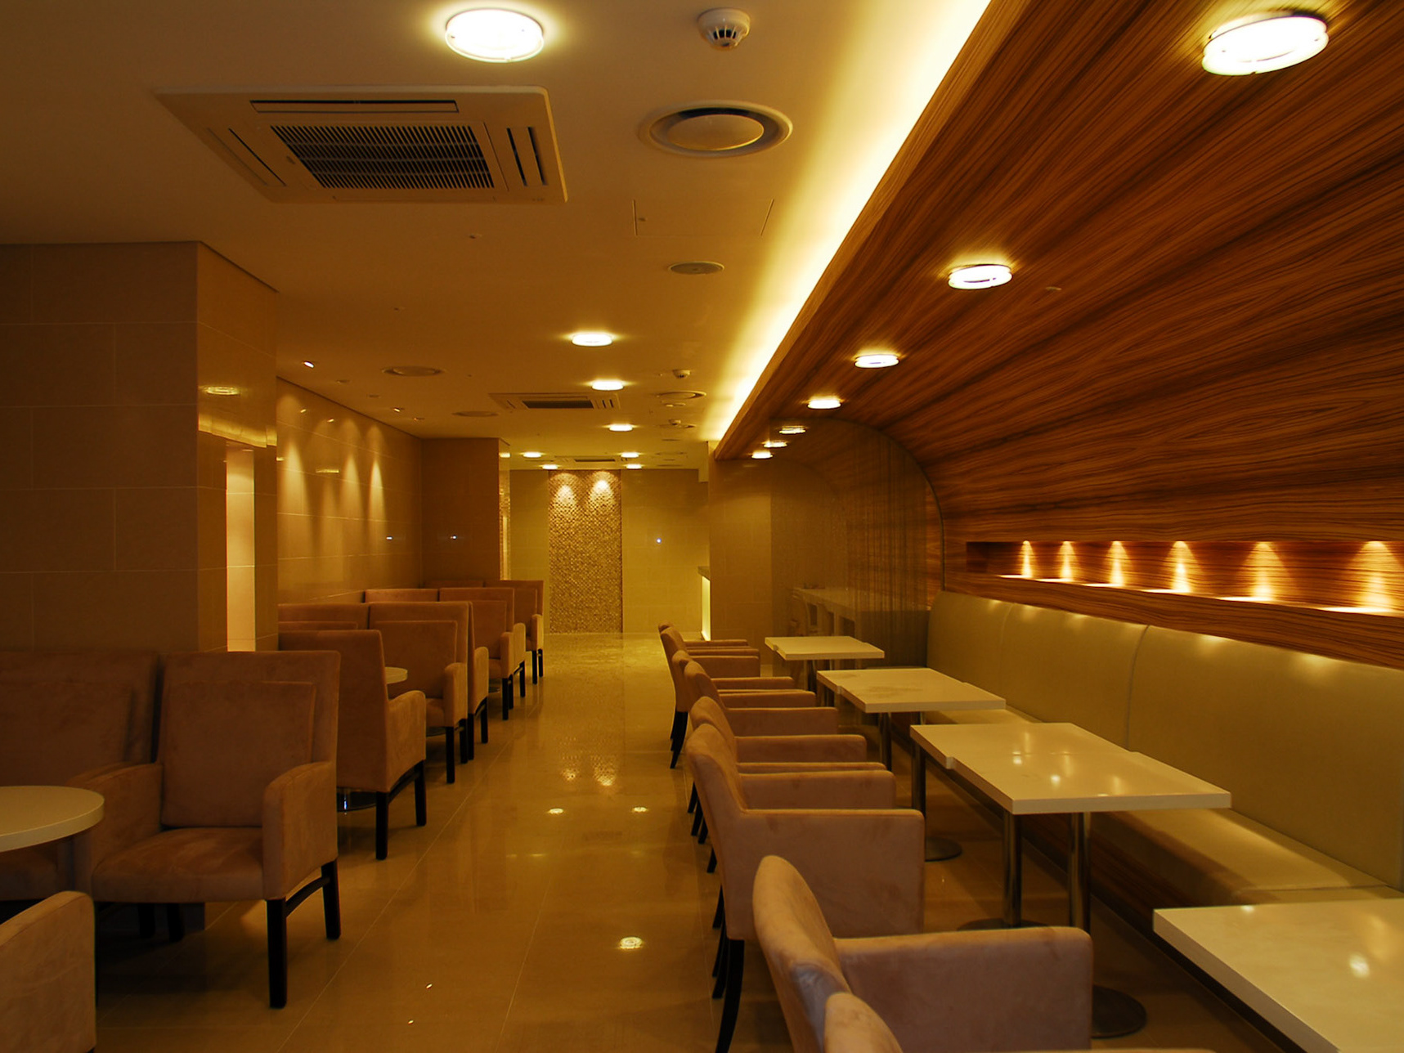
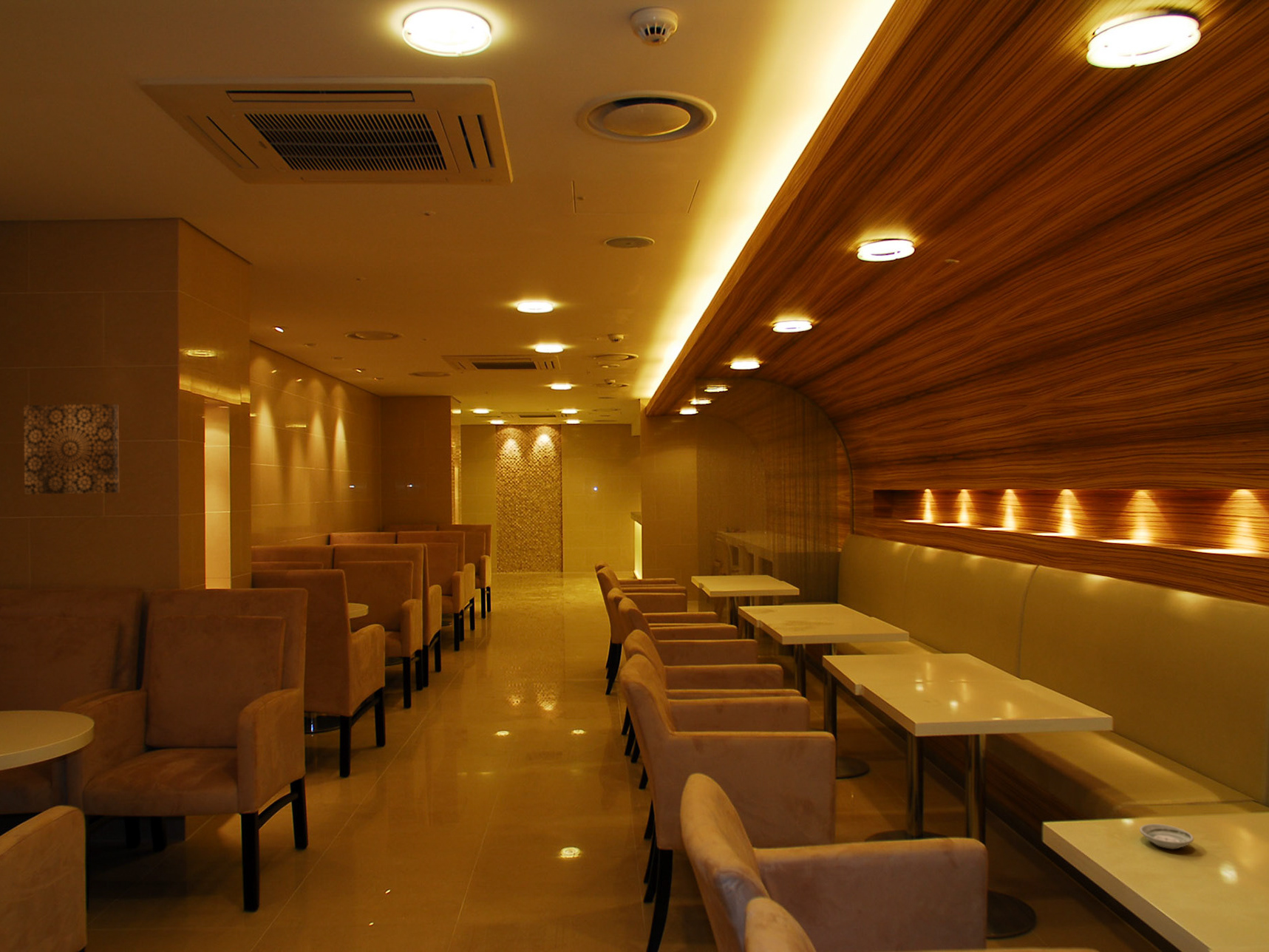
+ saucer [1139,823,1194,850]
+ wall art [23,404,120,495]
